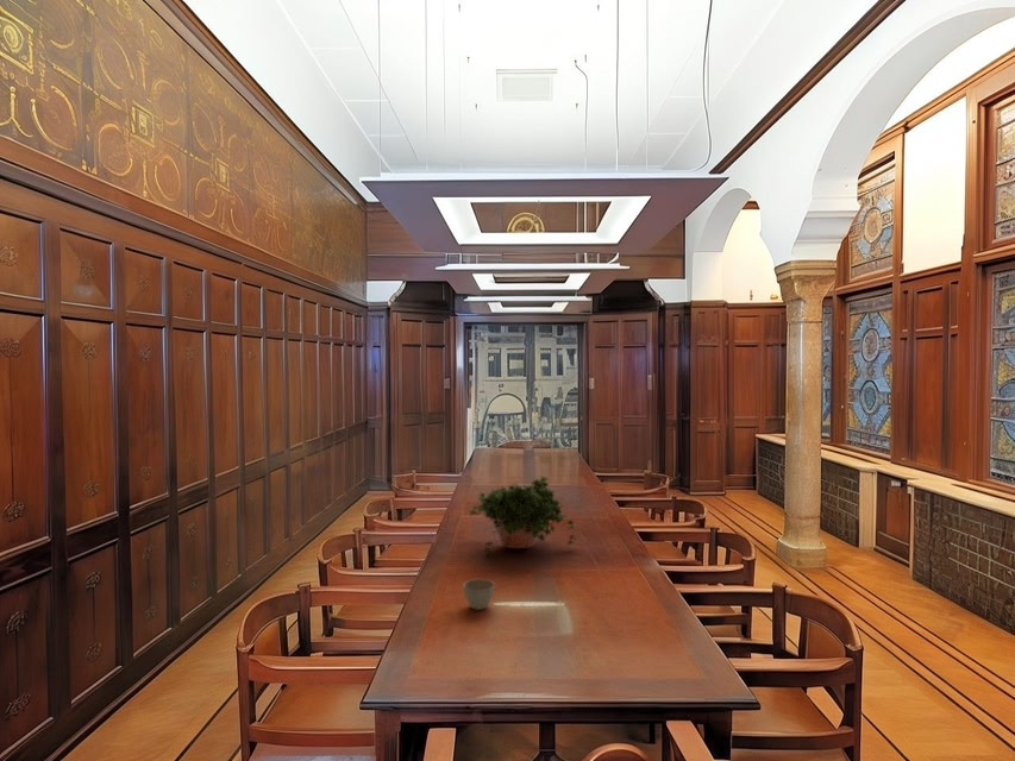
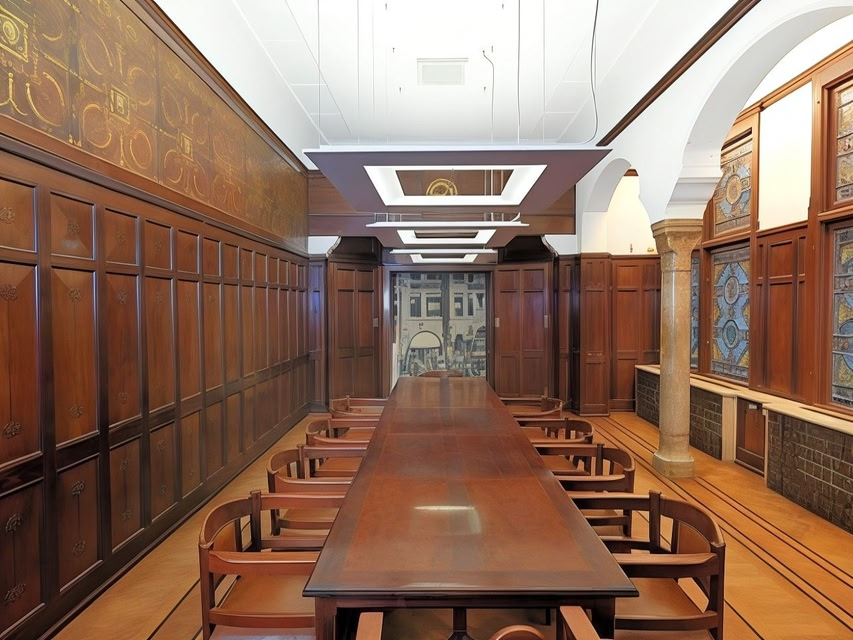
- potted plant [465,474,579,554]
- flower pot [462,578,496,611]
